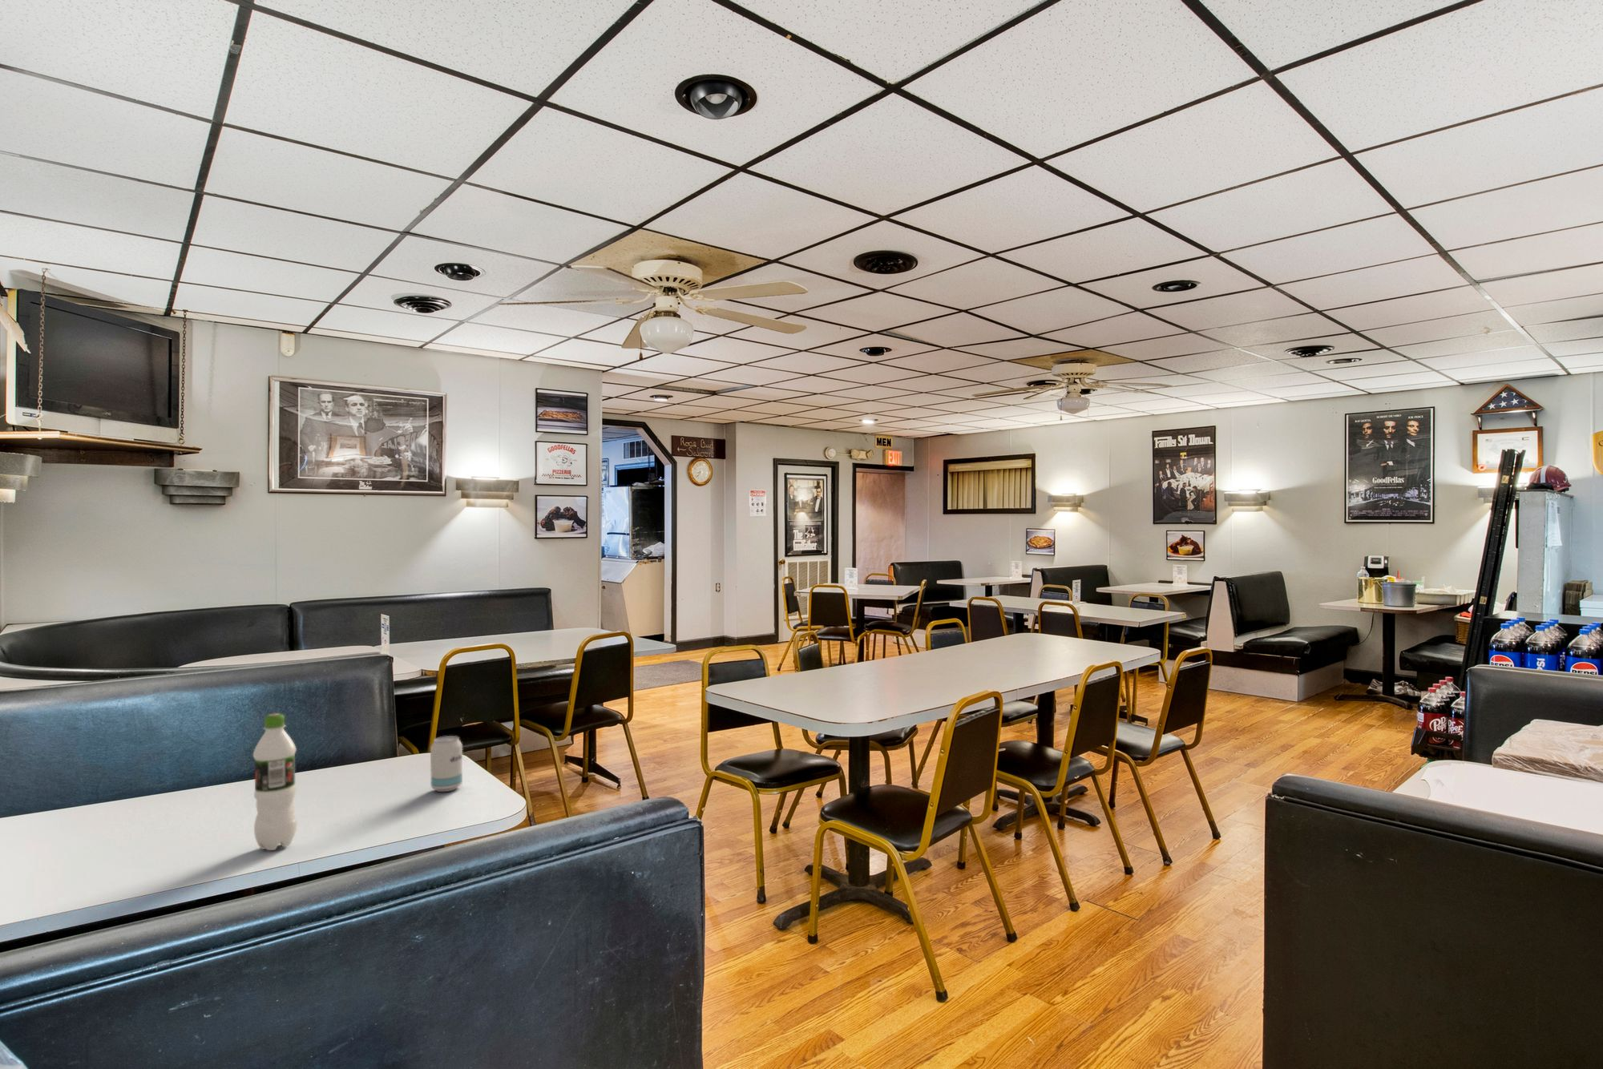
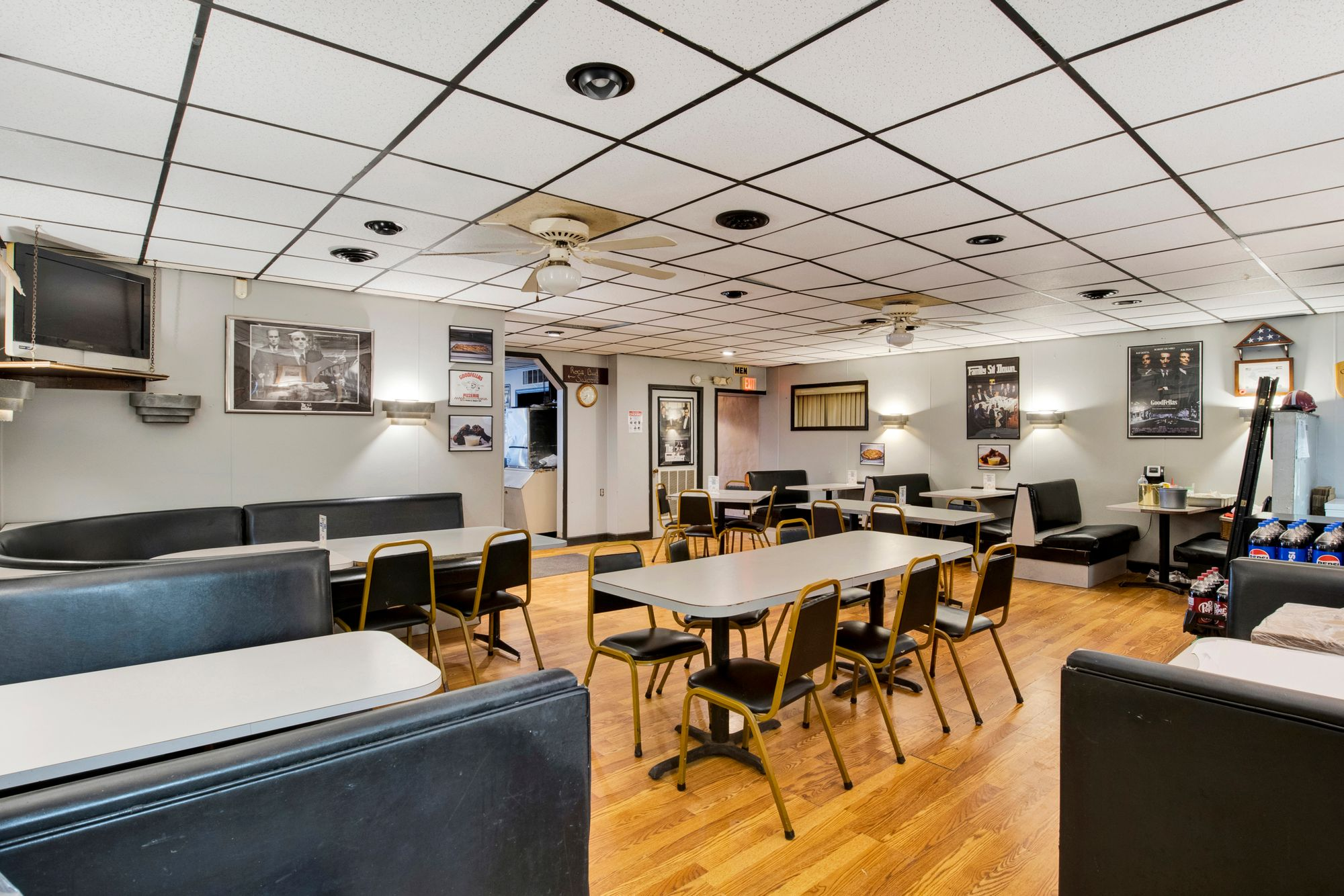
- beverage can [429,735,463,792]
- pop [253,712,298,851]
